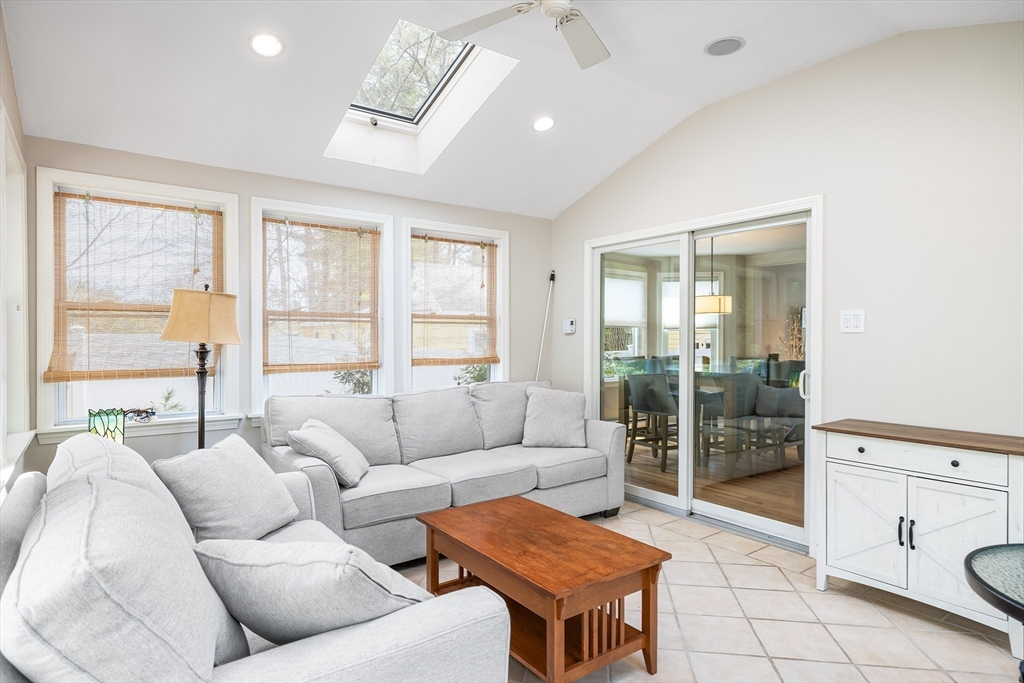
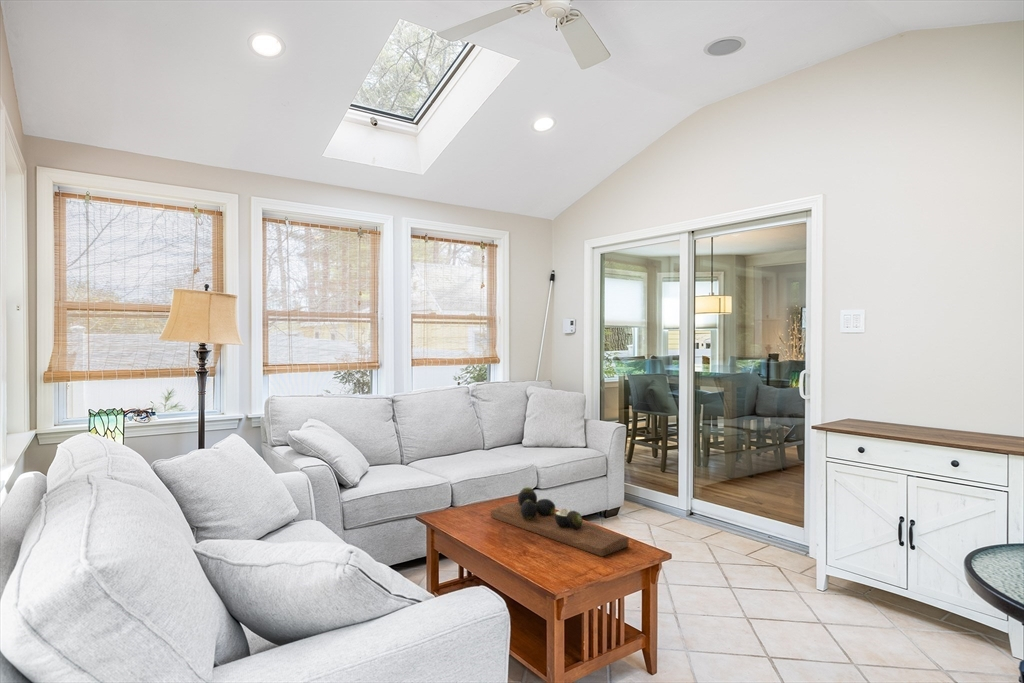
+ decorative tray [490,486,630,558]
